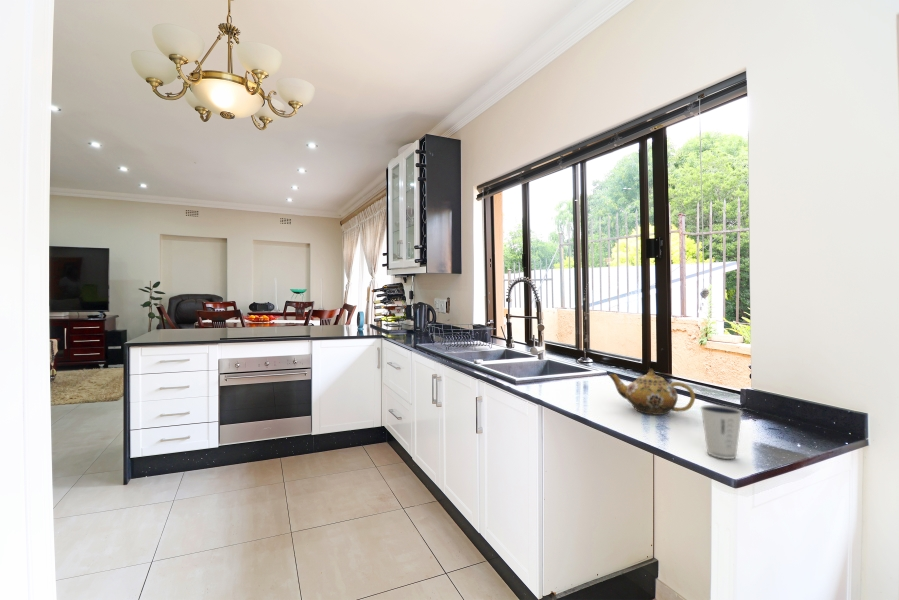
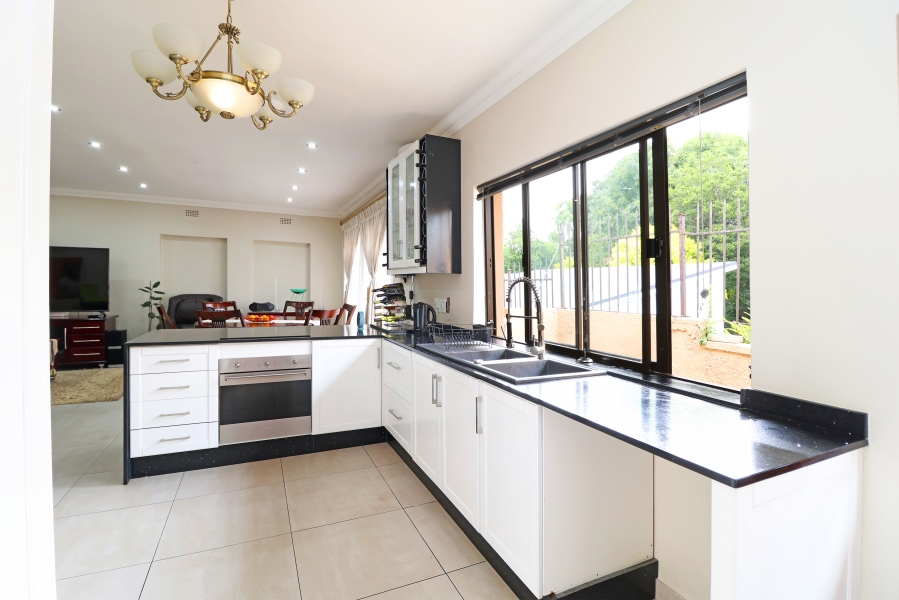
- teapot [608,368,696,416]
- dixie cup [699,404,744,460]
